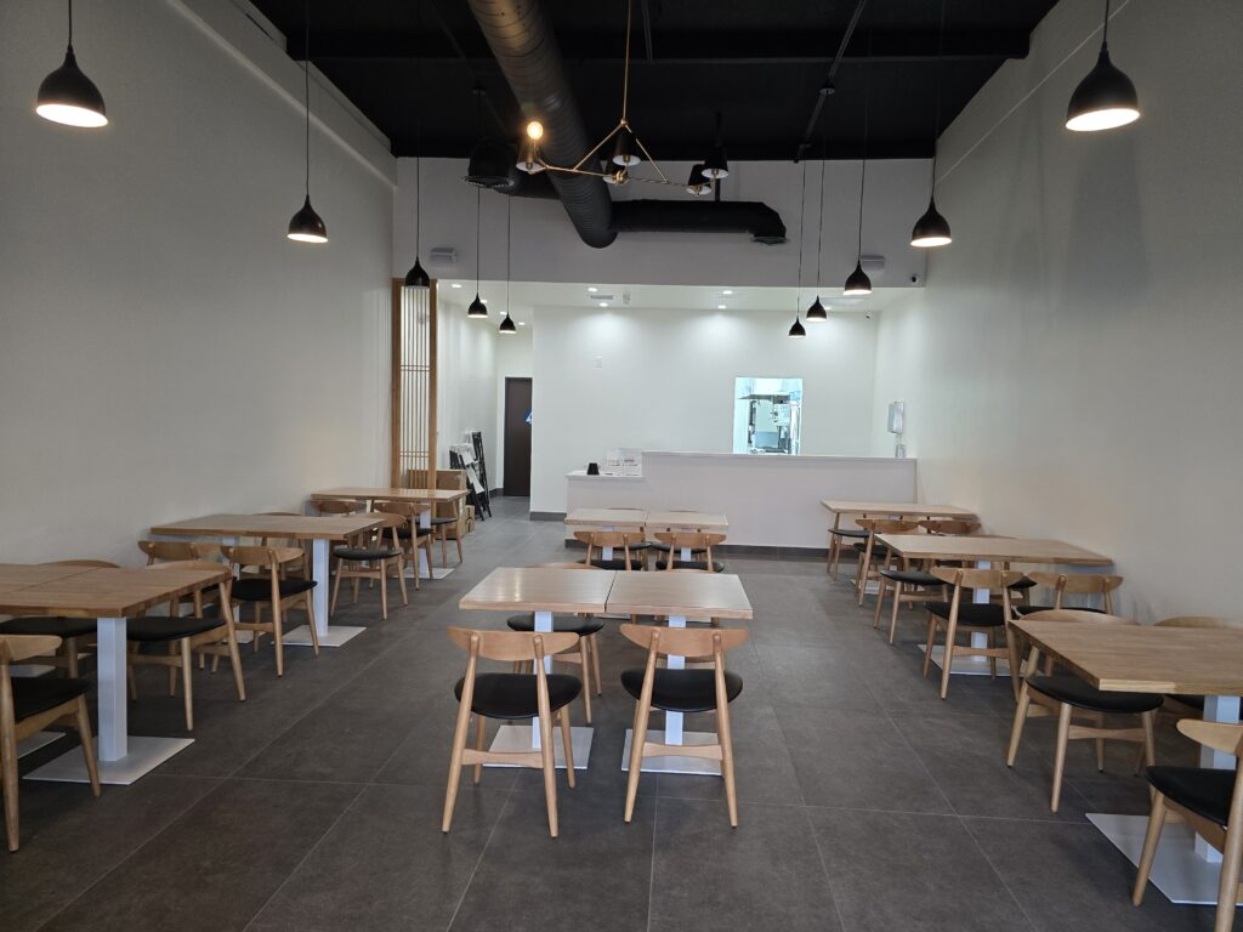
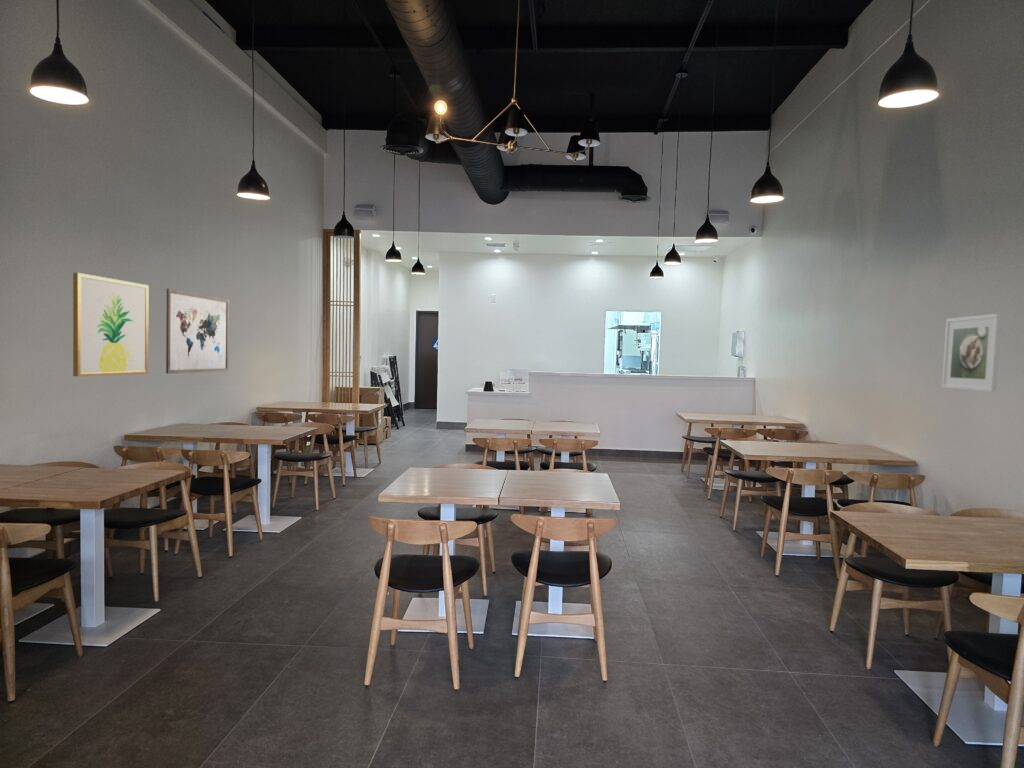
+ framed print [941,313,1002,393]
+ wall art [165,288,230,374]
+ wall art [72,272,149,377]
